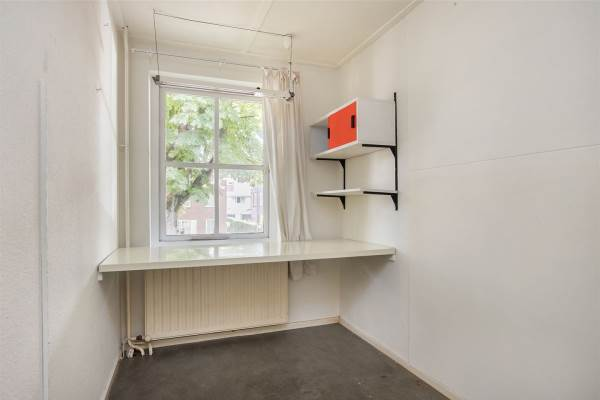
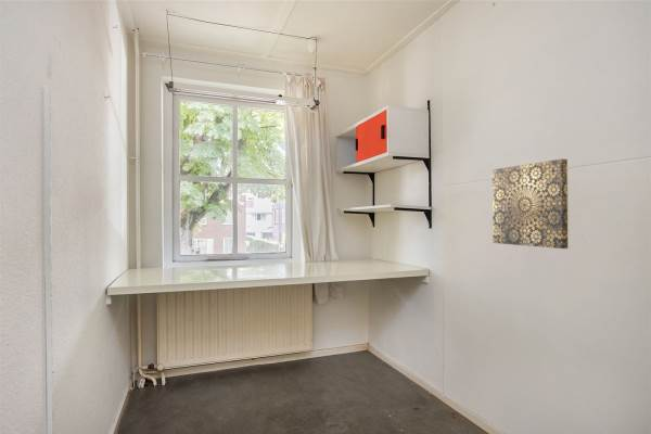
+ wall art [492,158,570,250]
